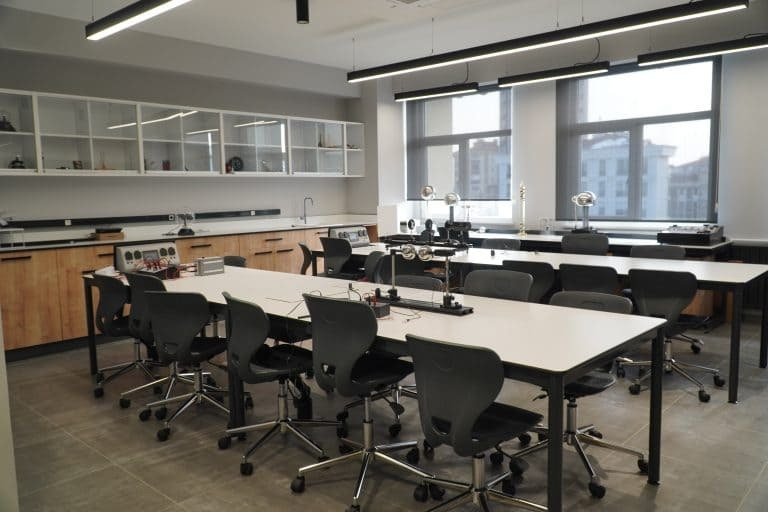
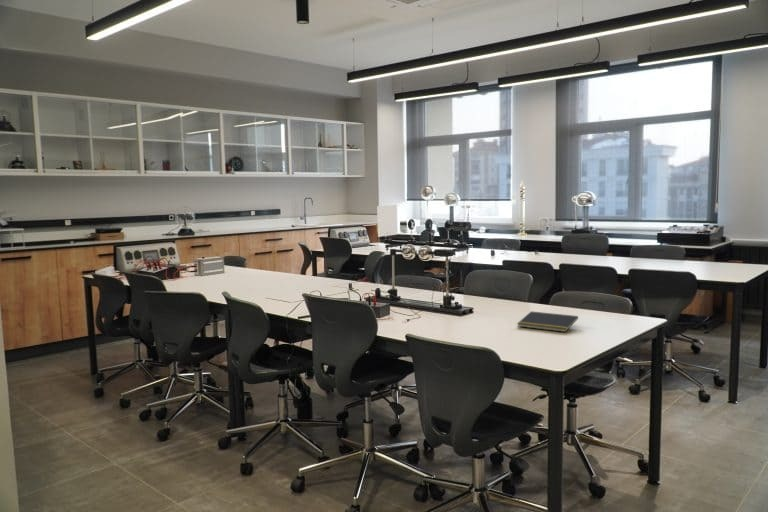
+ notepad [516,310,579,333]
